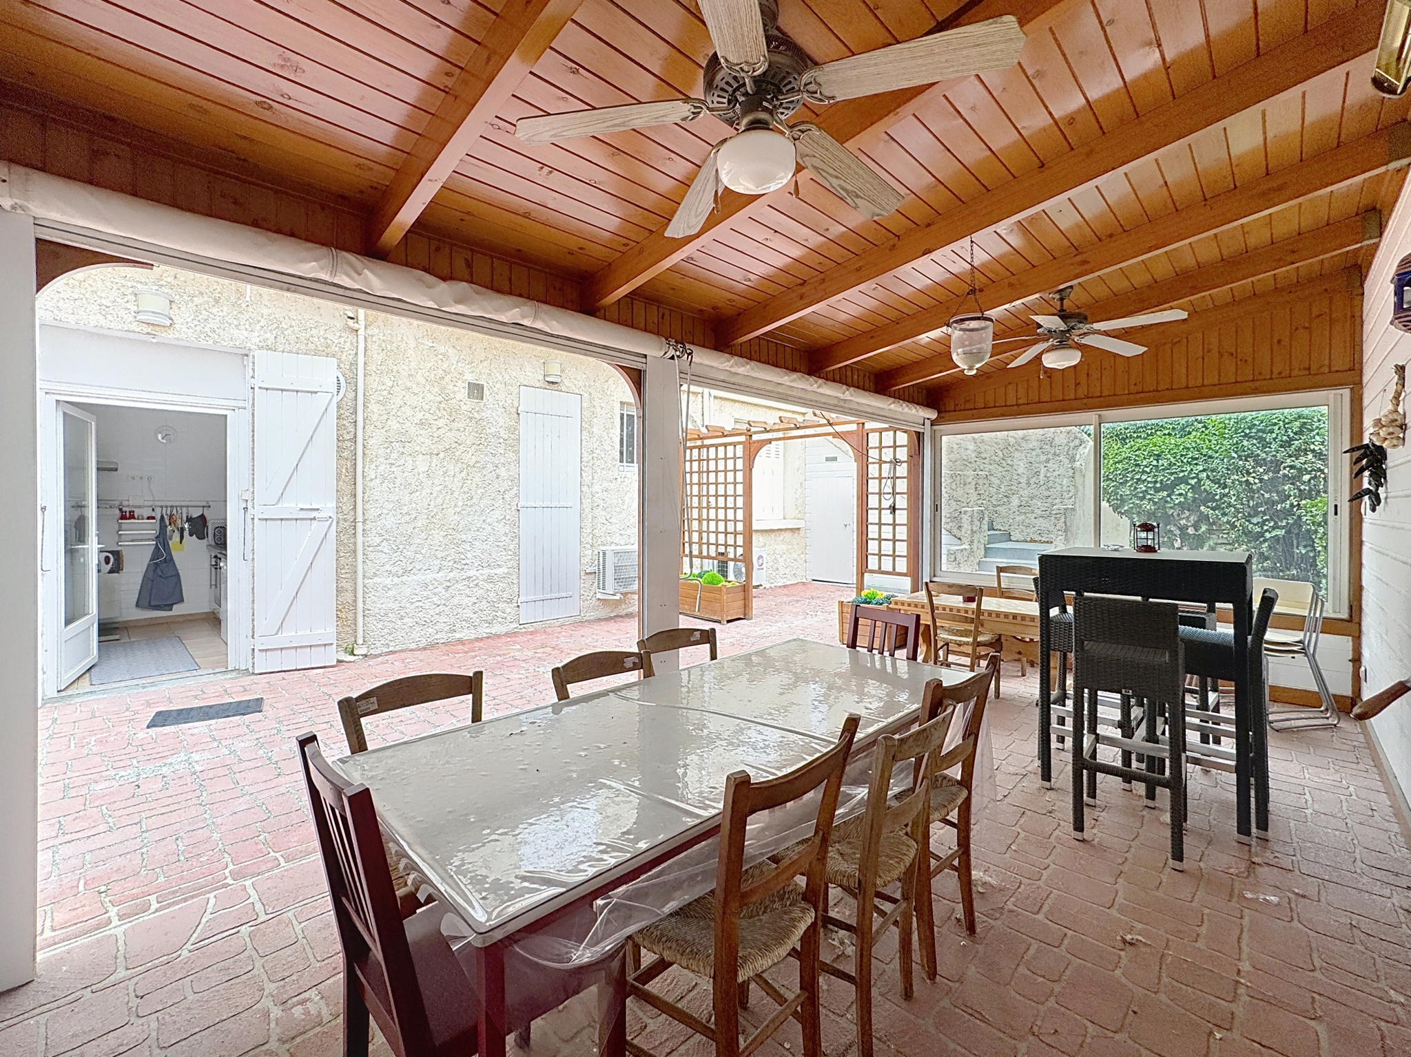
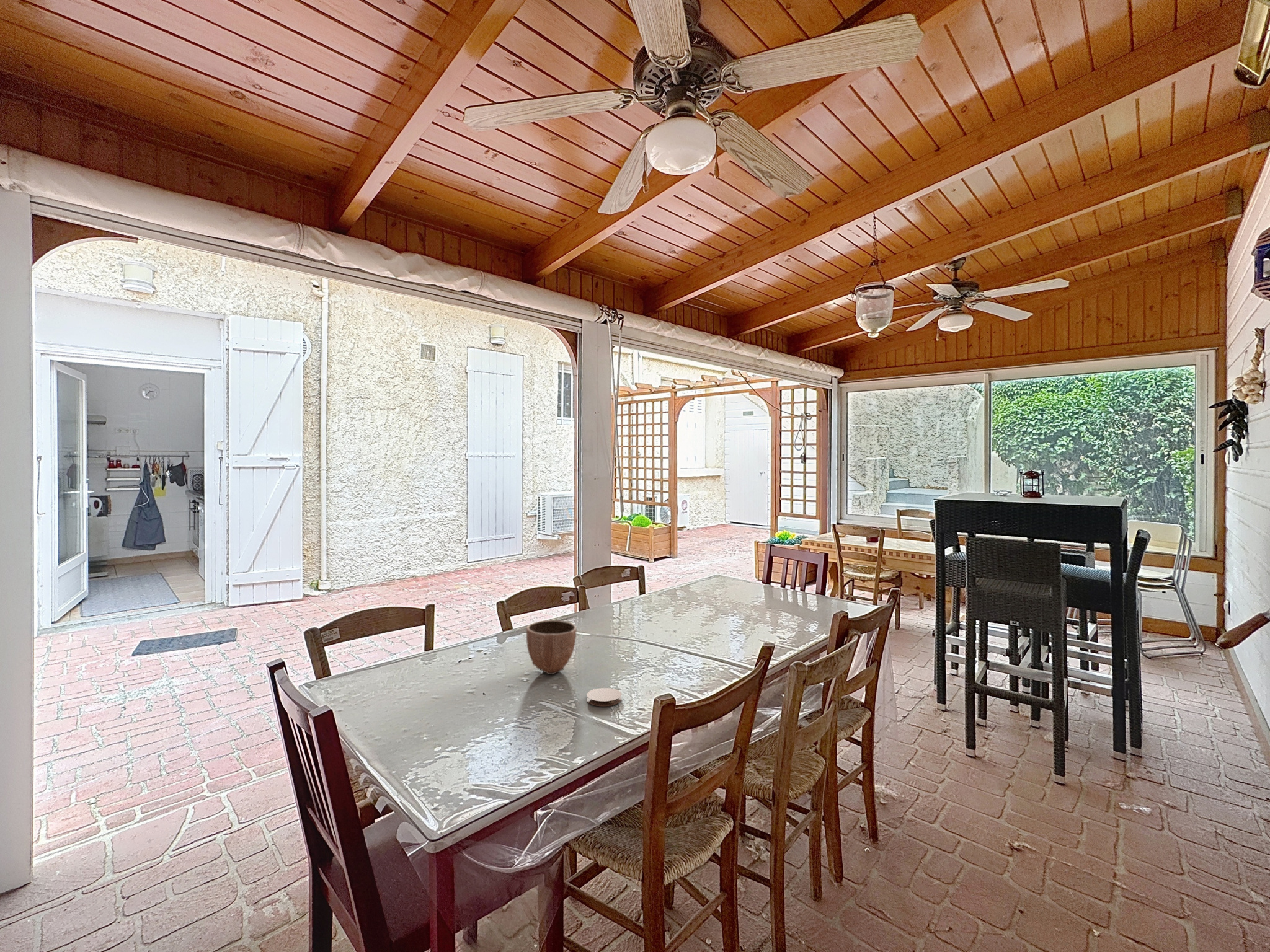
+ decorative bowl [526,619,577,675]
+ coaster [586,687,623,707]
